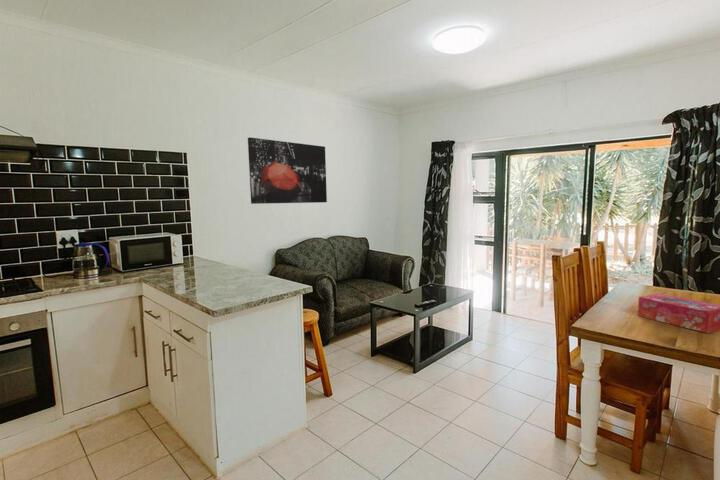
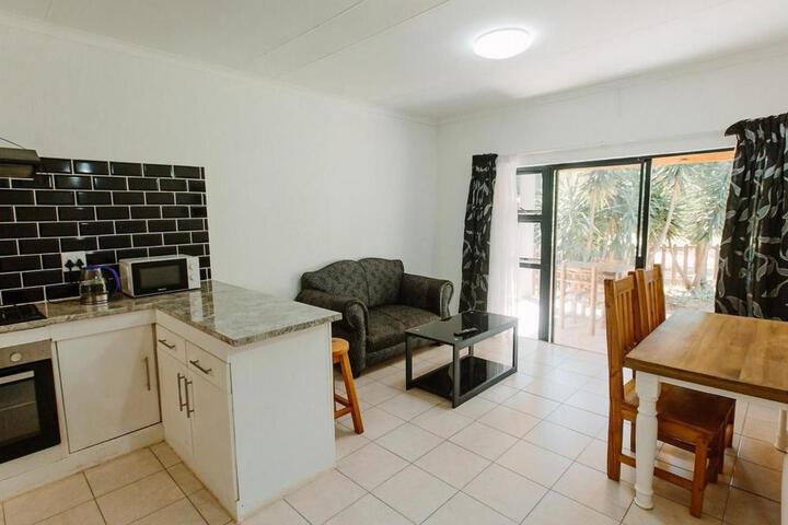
- wall art [247,137,328,205]
- tissue box [637,293,720,334]
